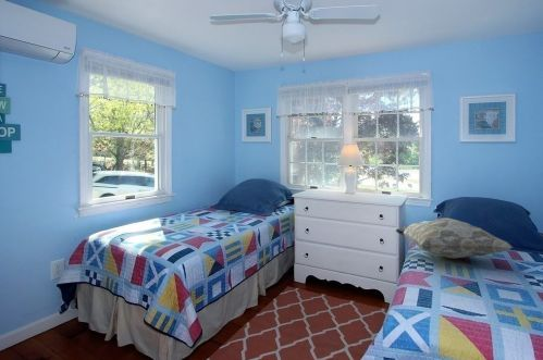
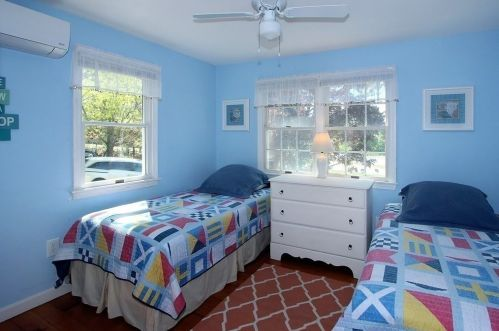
- decorative pillow [395,218,515,260]
